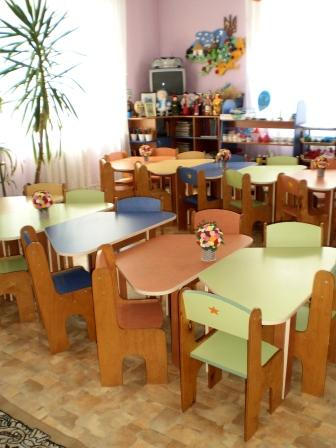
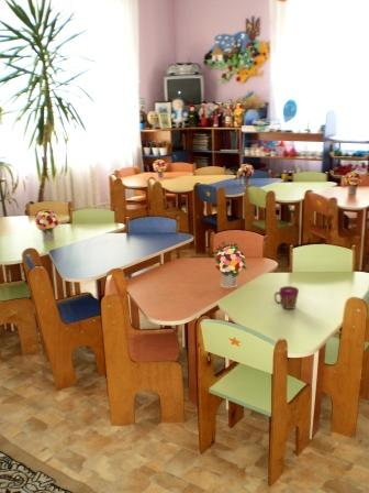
+ cup [273,285,300,310]
